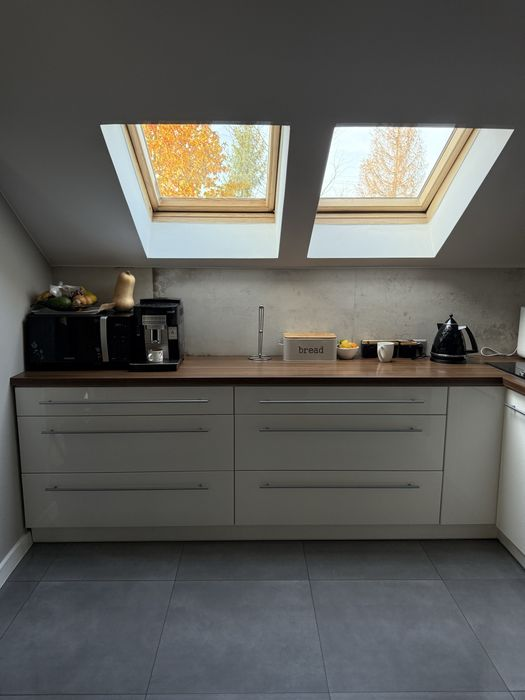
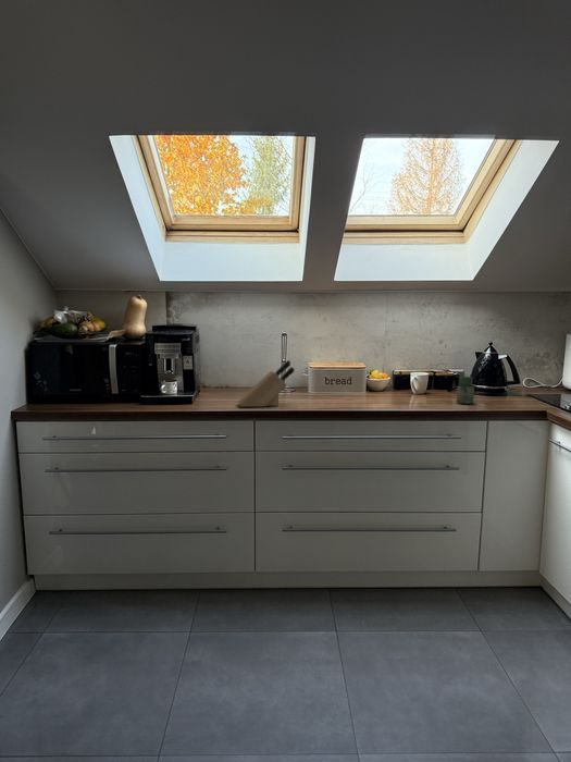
+ jar [456,376,475,405]
+ knife block [236,359,296,408]
